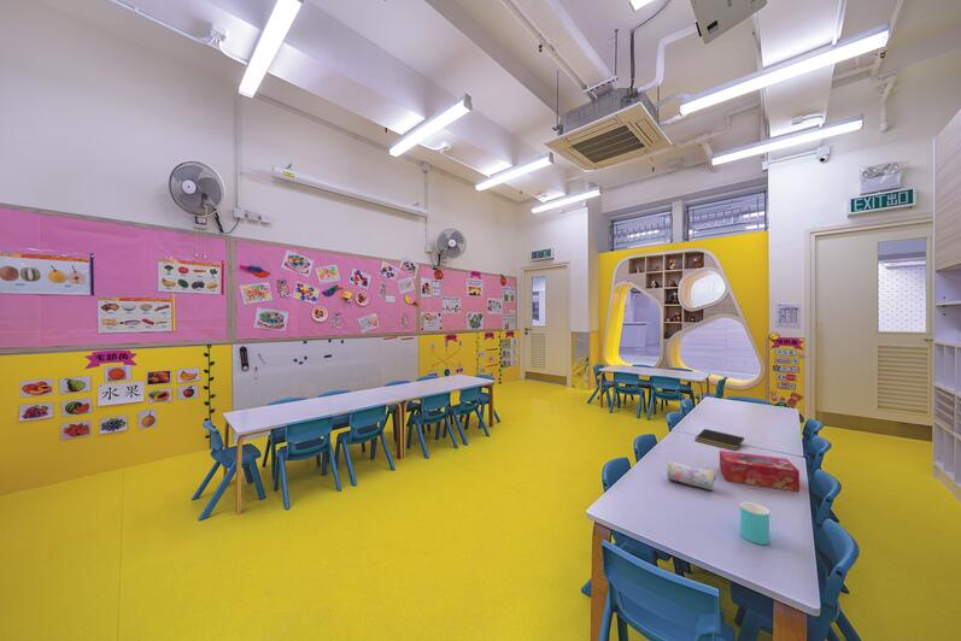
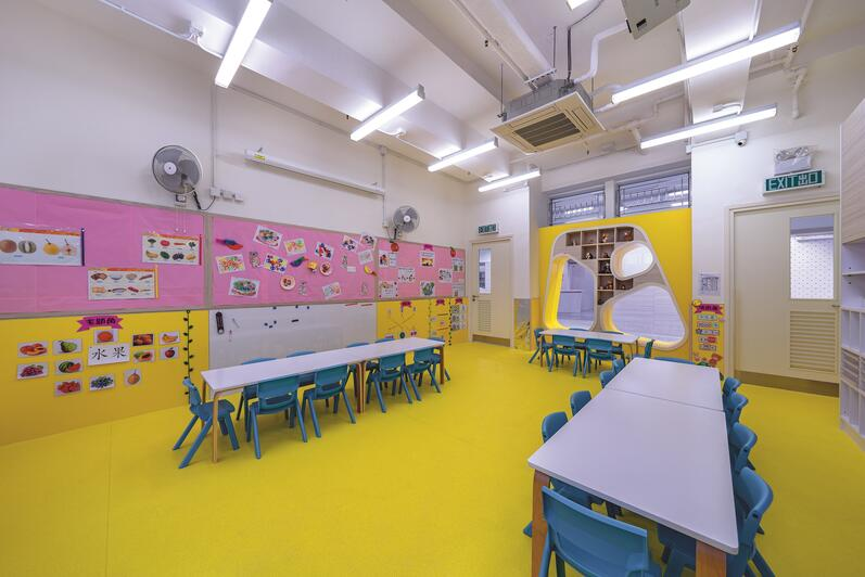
- pencil case [666,459,716,492]
- tissue box [719,449,801,493]
- cup [739,500,770,546]
- notepad [695,428,745,452]
